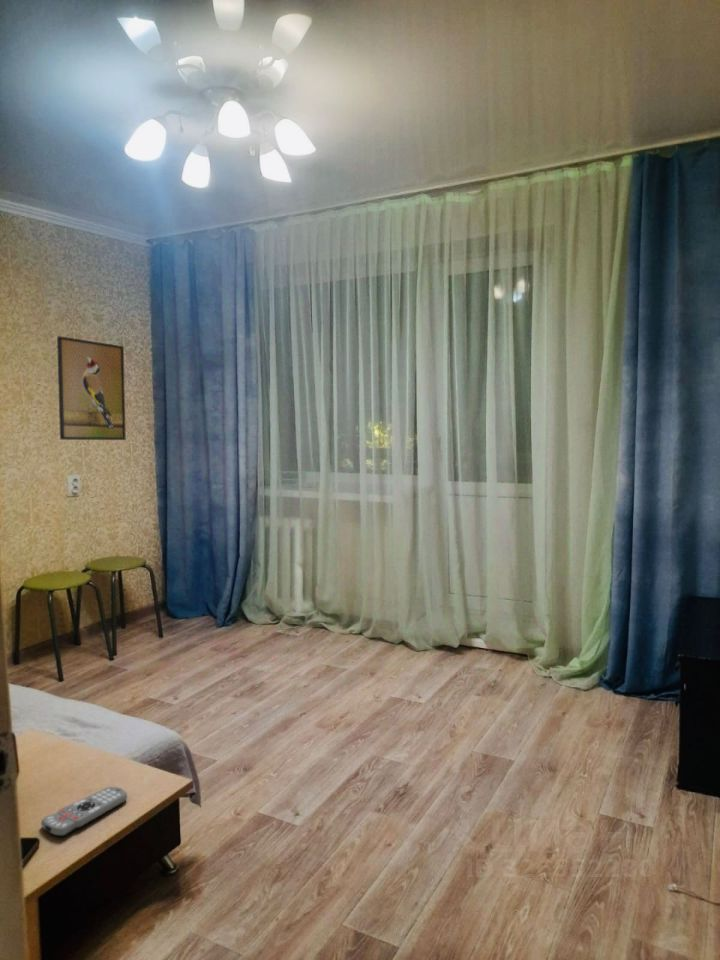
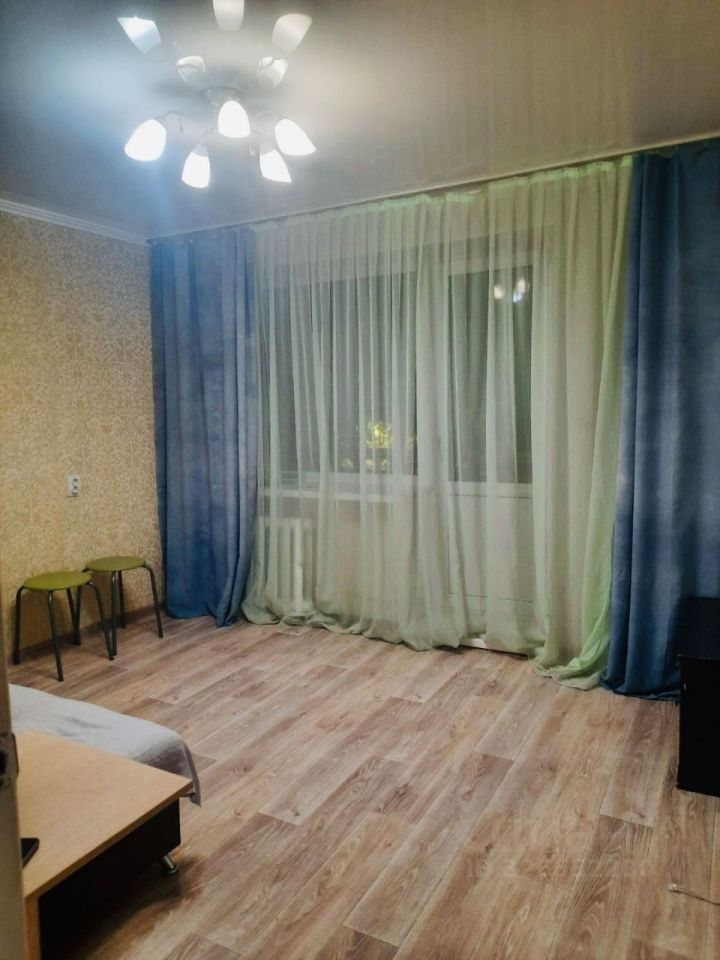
- remote control [40,786,128,837]
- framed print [56,335,127,441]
